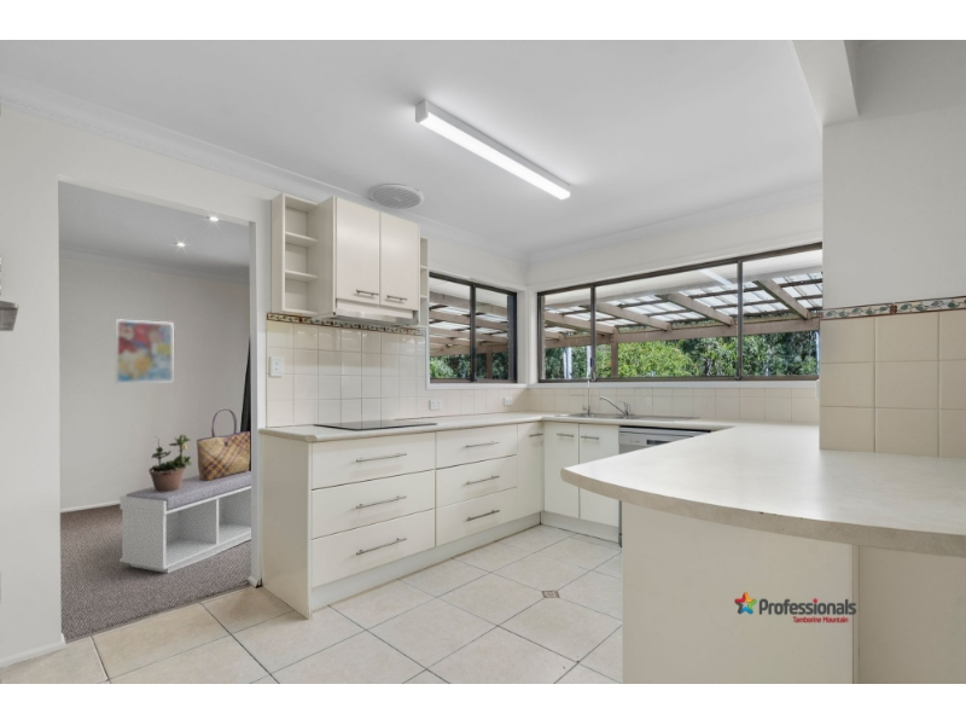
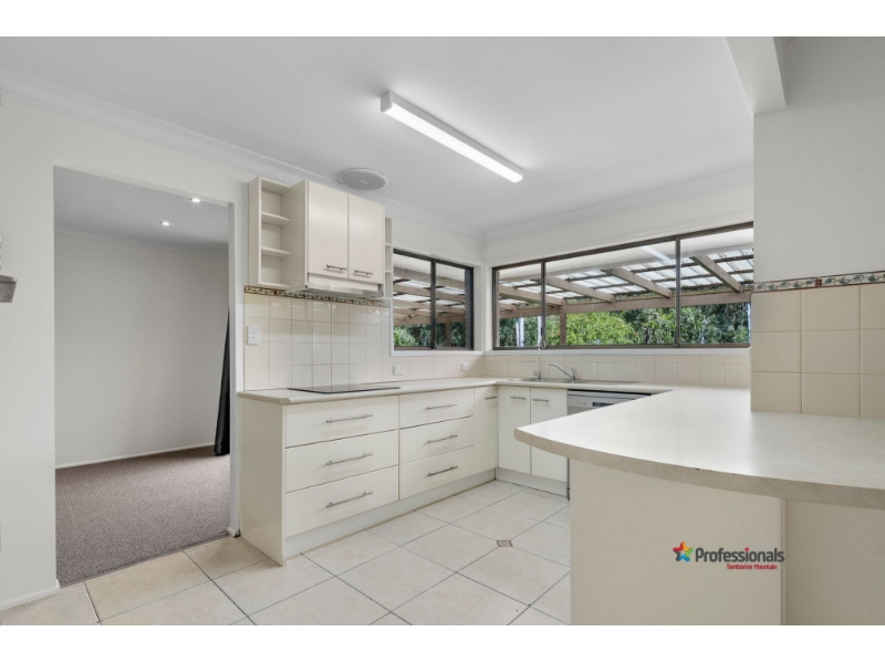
- tote bag [196,407,251,481]
- wall art [115,318,175,384]
- potted plant [147,433,193,492]
- bench [118,470,252,574]
